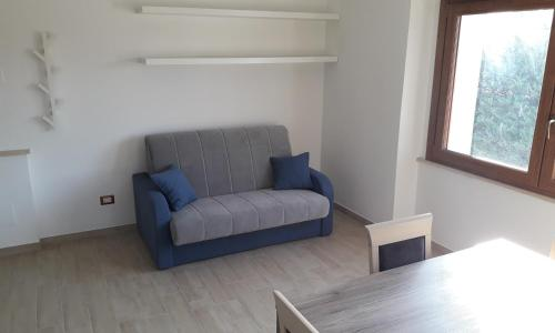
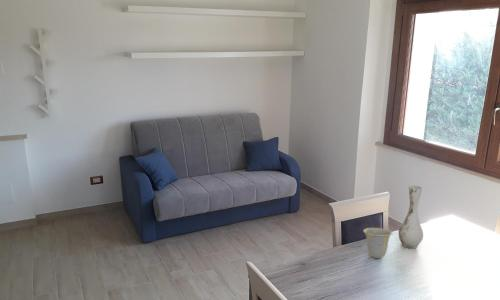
+ vase [397,184,424,250]
+ cup [362,227,393,259]
